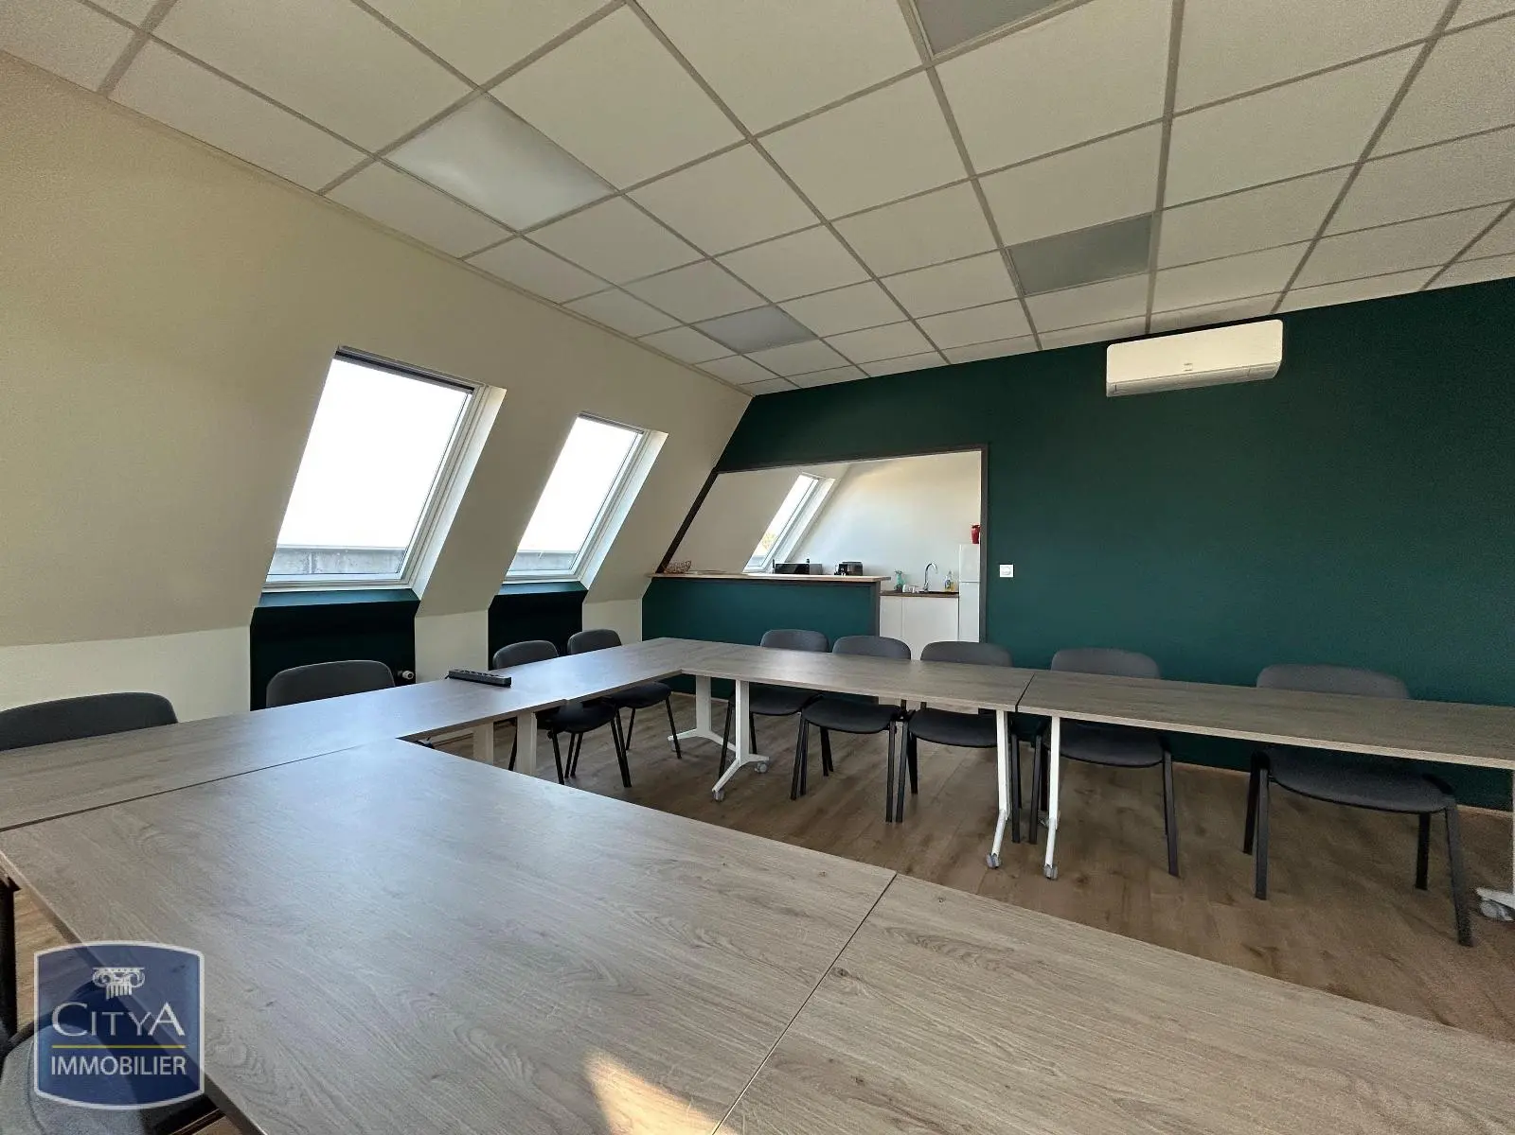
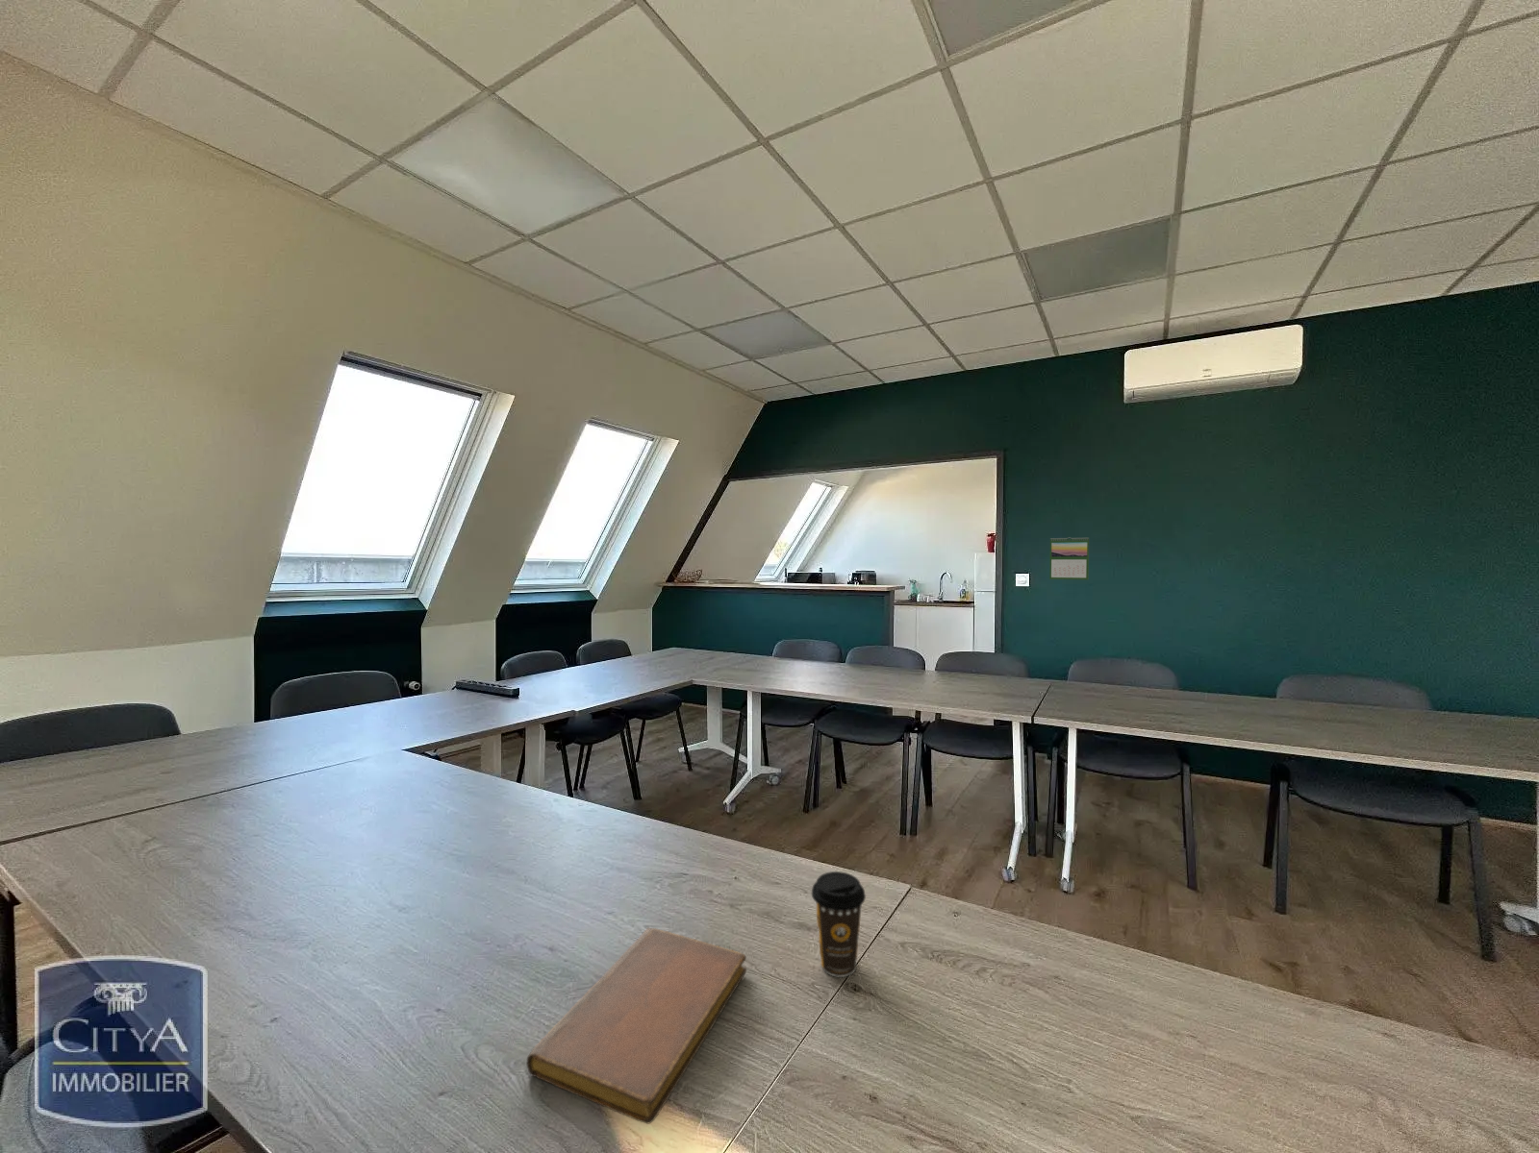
+ calendar [1048,537,1089,581]
+ coffee cup [811,871,866,979]
+ notebook [525,928,748,1124]
